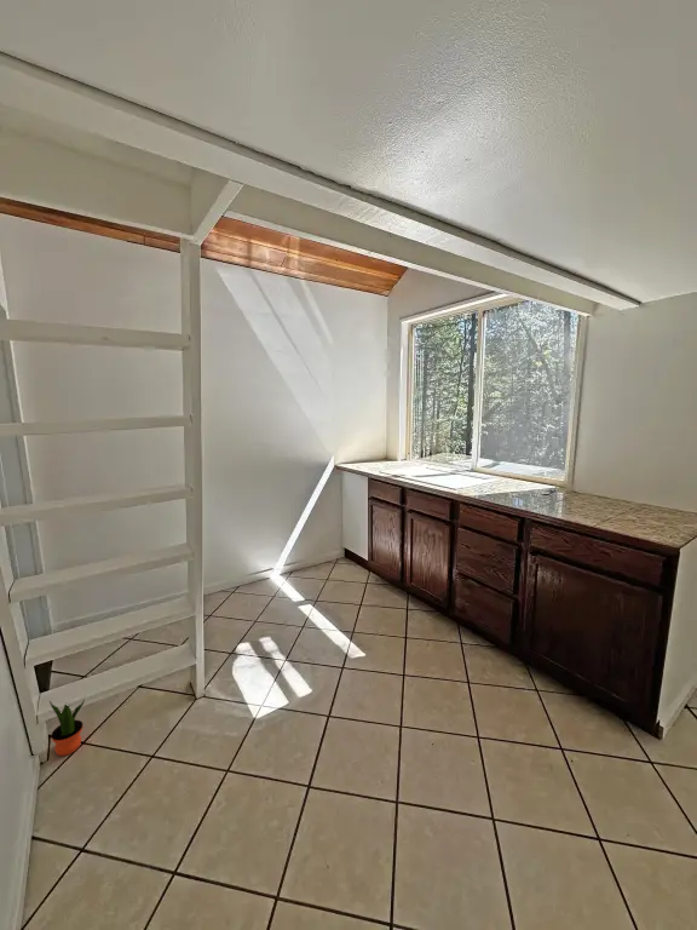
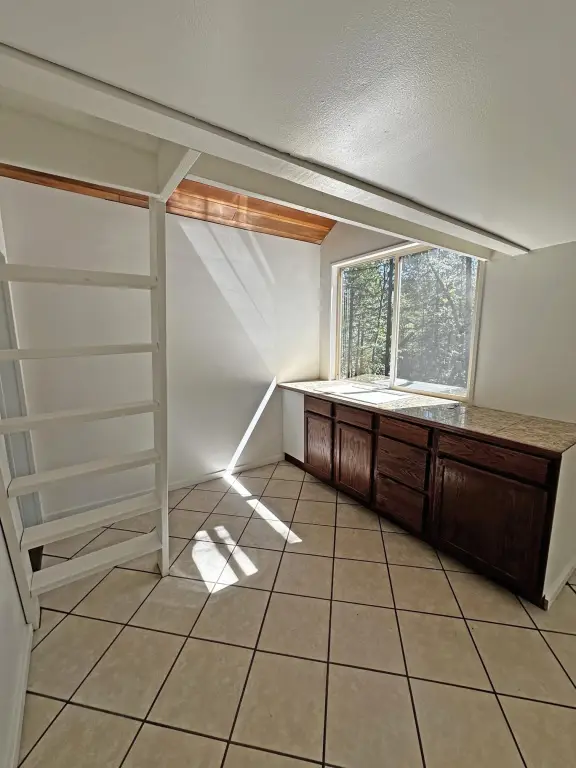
- potted plant [48,699,86,757]
